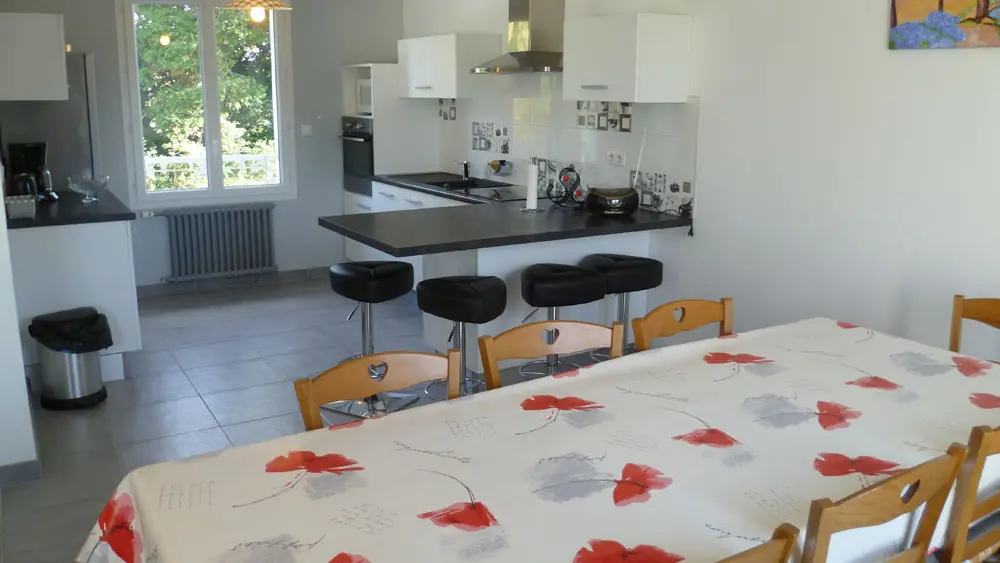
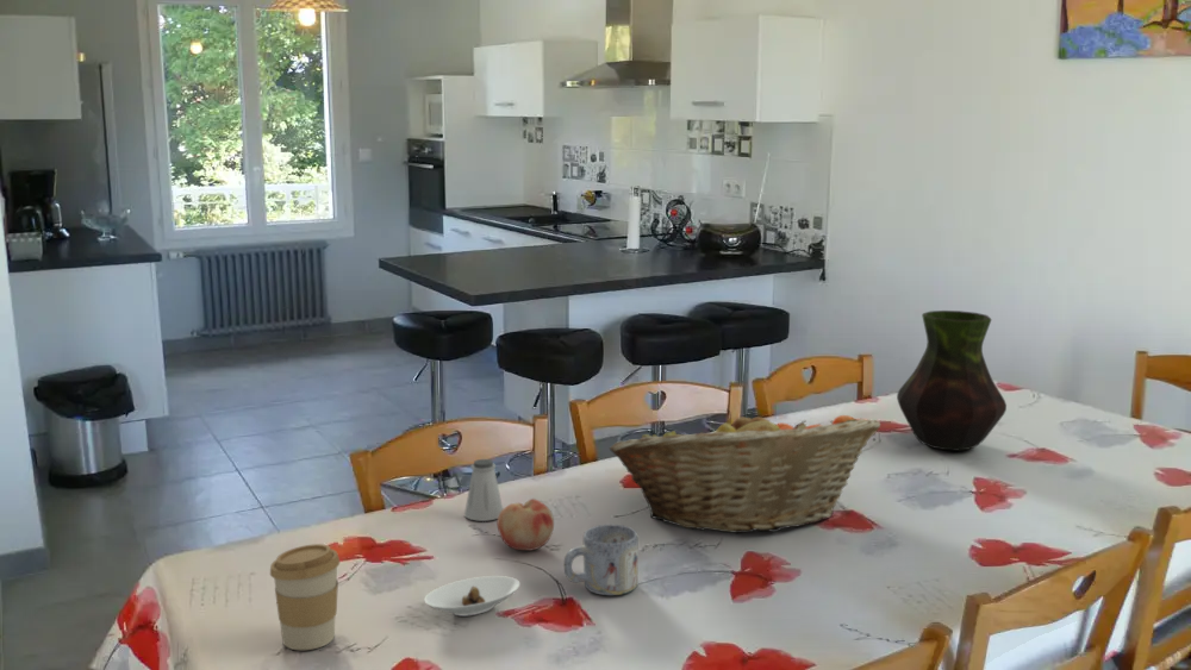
+ fruit [497,497,555,552]
+ fruit basket [609,408,881,534]
+ saltshaker [463,458,504,522]
+ mug [563,524,640,596]
+ coffee cup [269,543,341,651]
+ vase [896,309,1008,452]
+ saucer [423,575,520,616]
